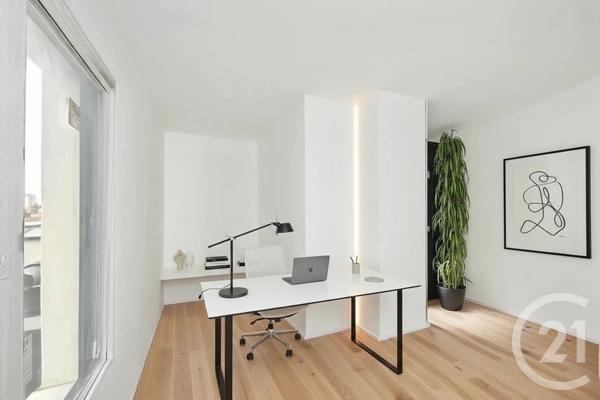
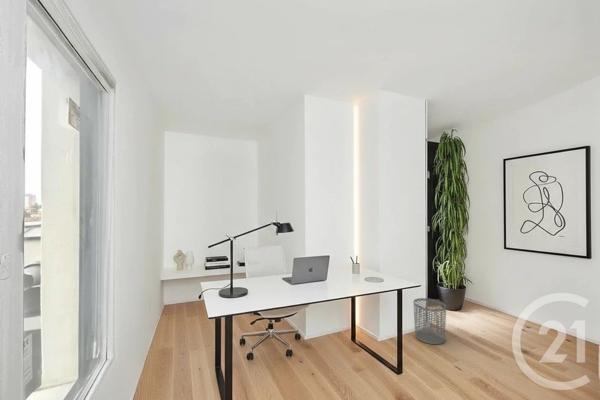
+ waste bin [413,297,447,345]
